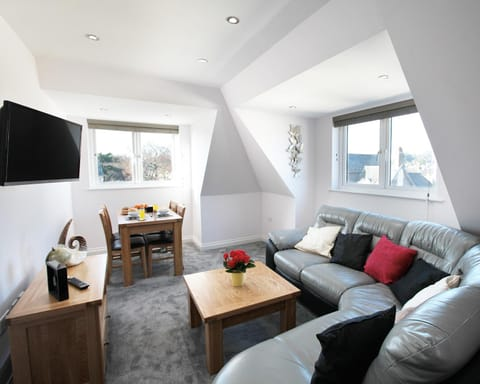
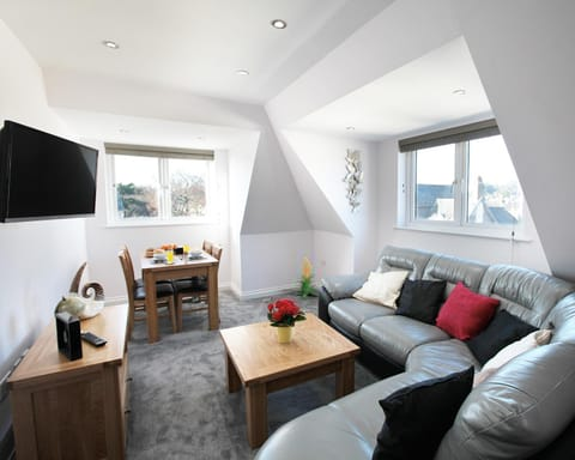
+ indoor plant [293,255,319,298]
